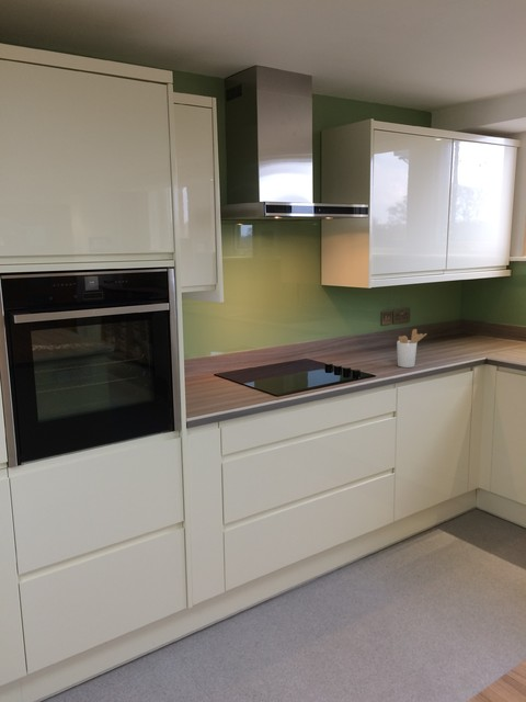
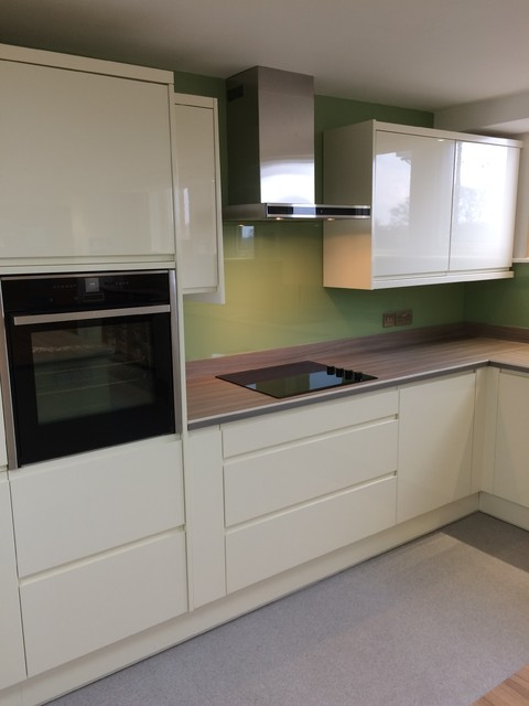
- utensil holder [396,328,427,369]
